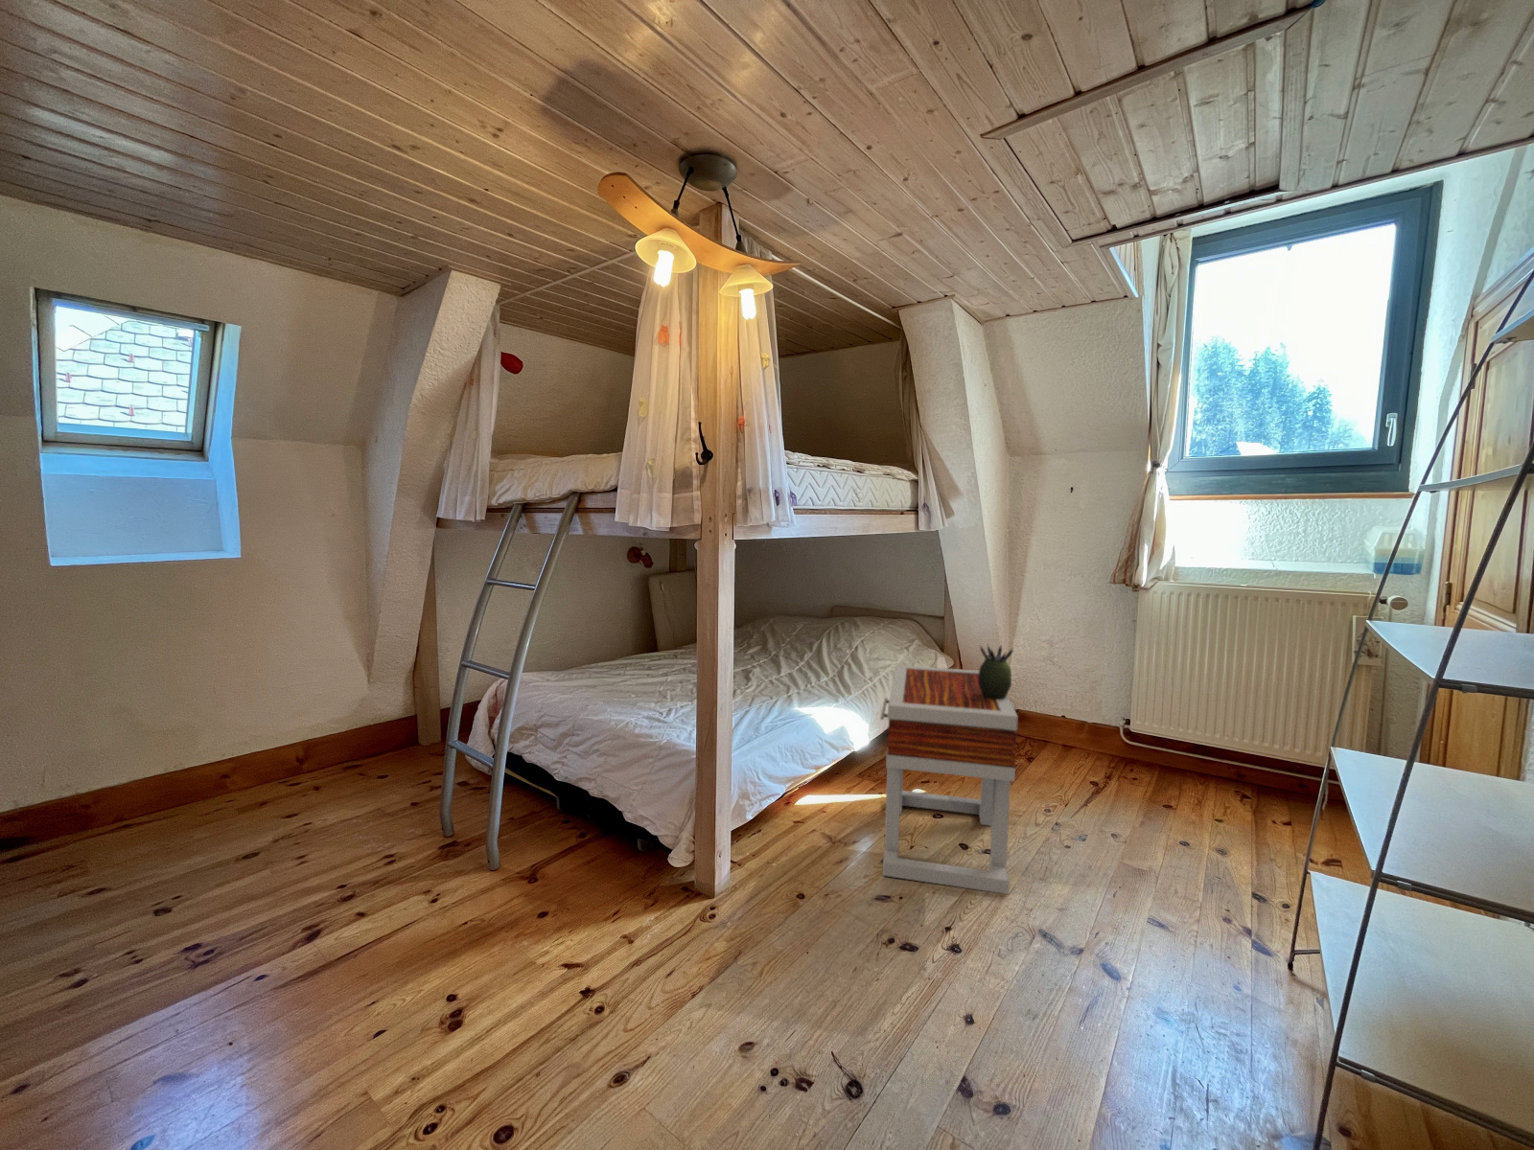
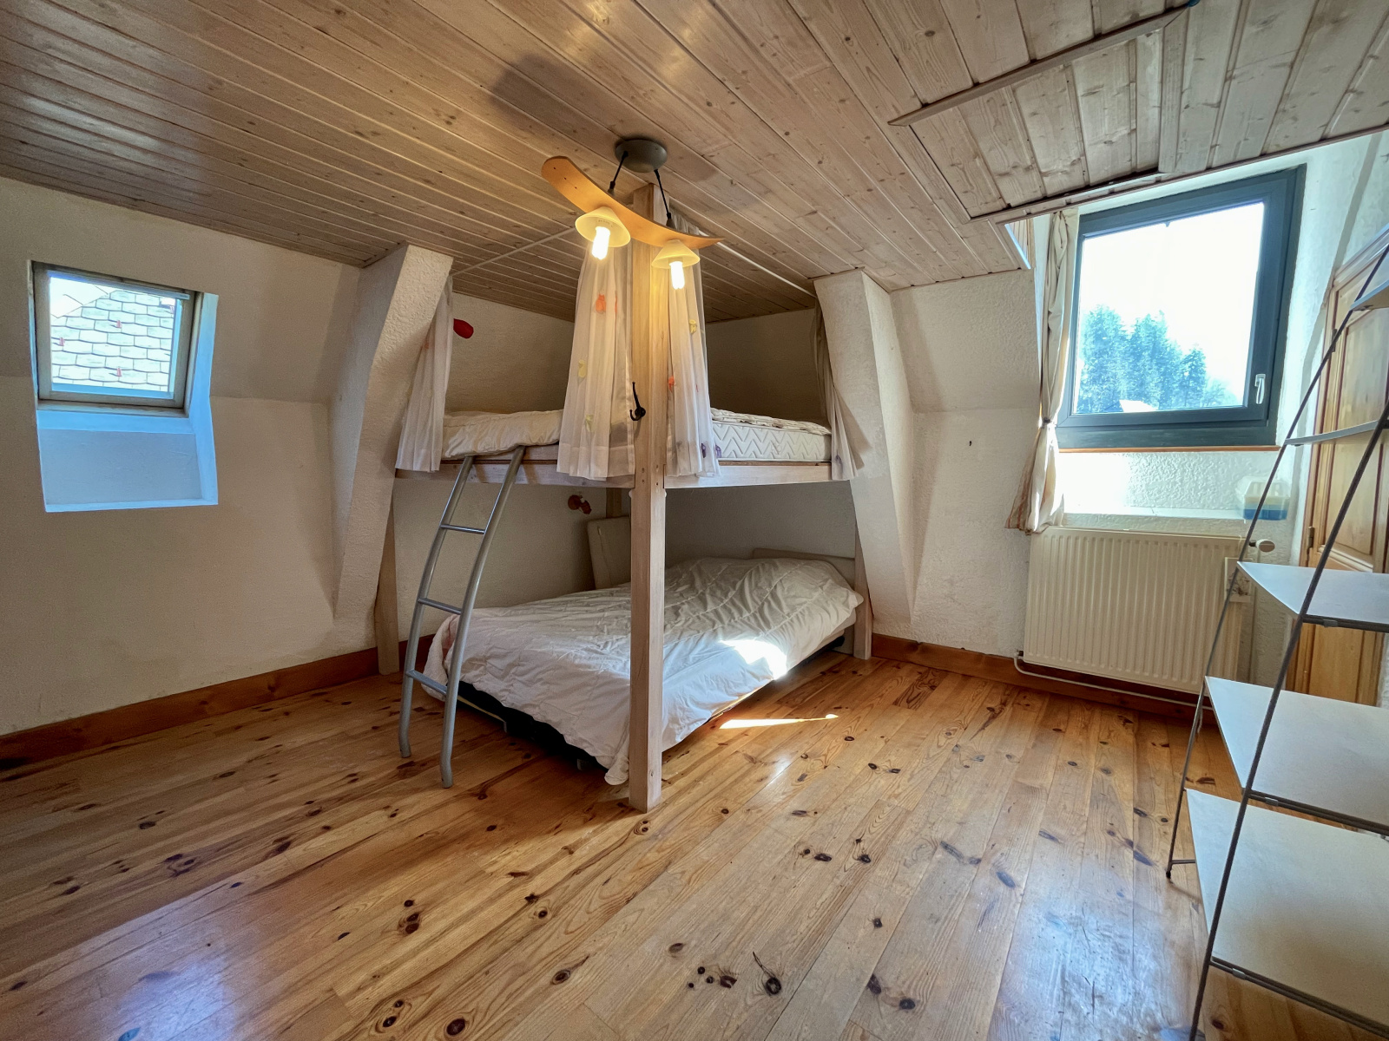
- succulent plant [978,643,1016,699]
- side table [879,664,1019,895]
